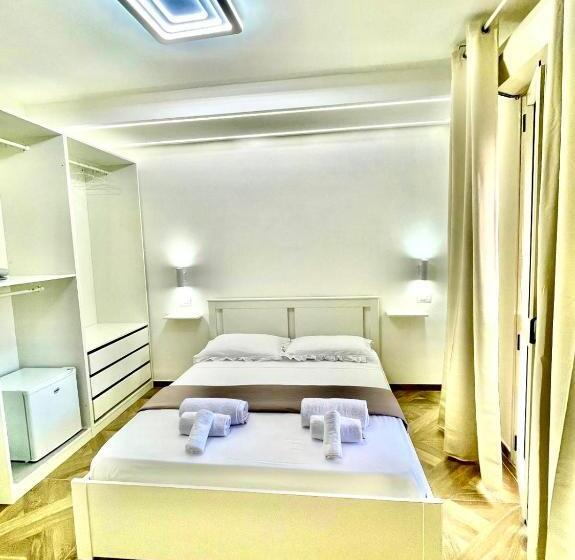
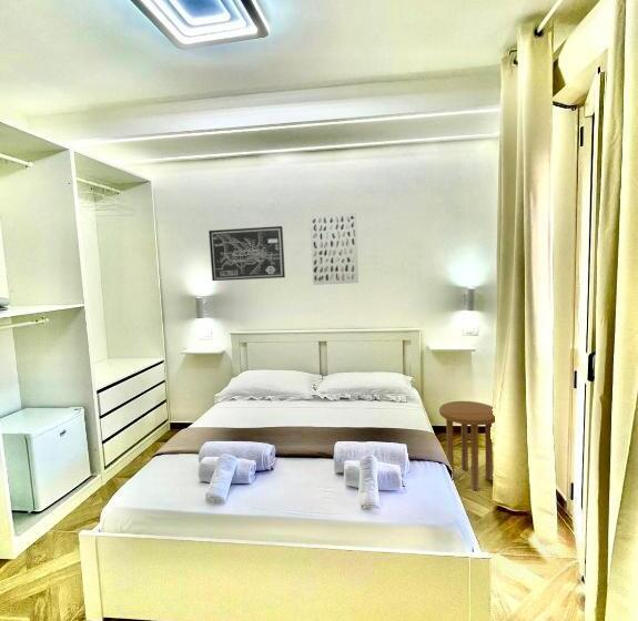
+ wall art [207,225,286,282]
+ side table [438,400,496,491]
+ wall art [310,212,359,286]
